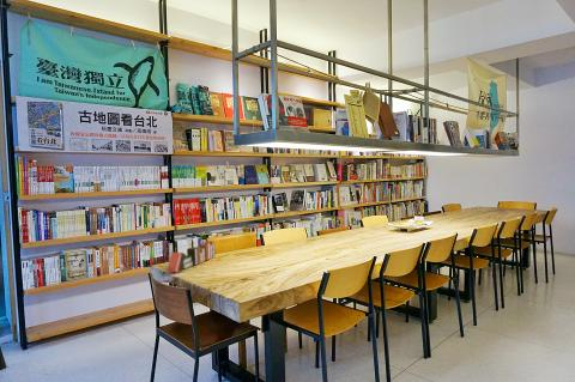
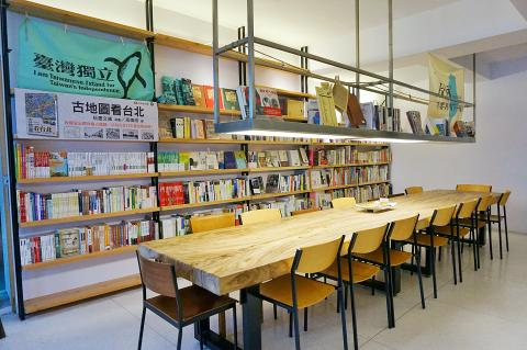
- book [167,241,217,274]
